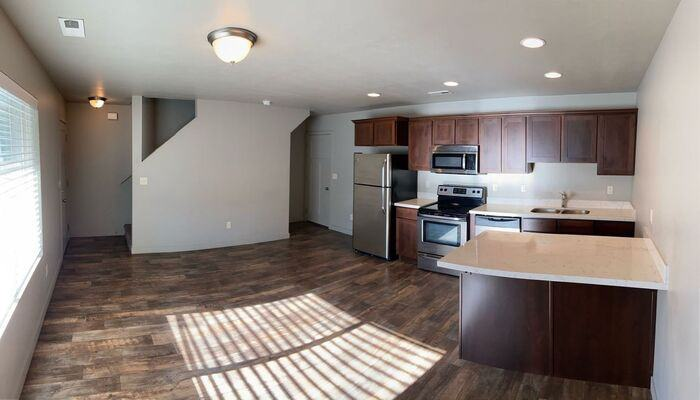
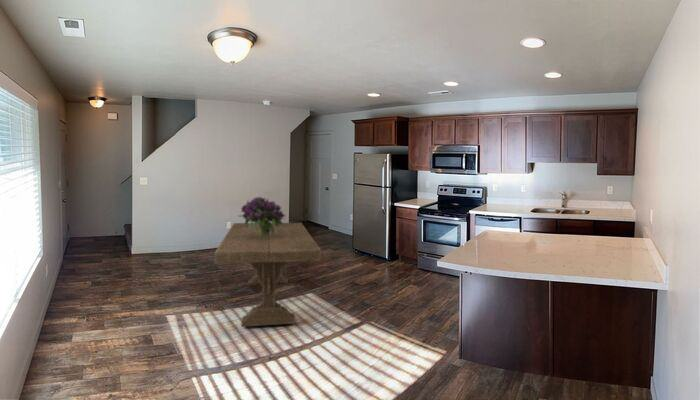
+ bouquet [237,195,286,237]
+ dining table [214,221,322,327]
